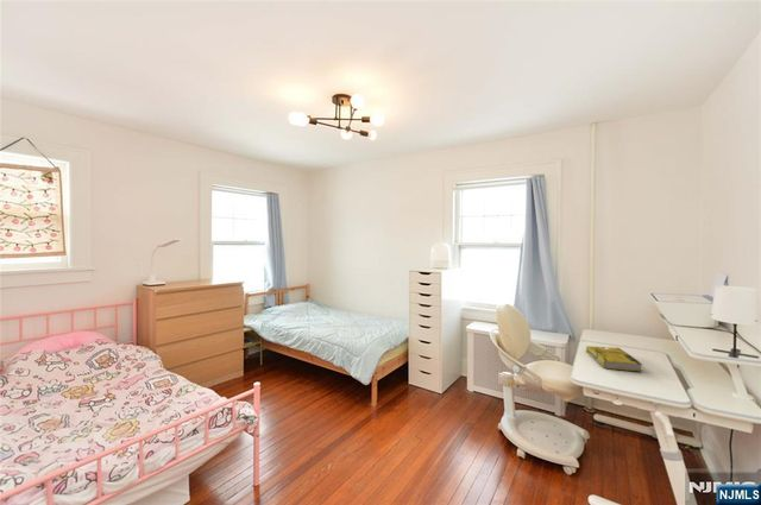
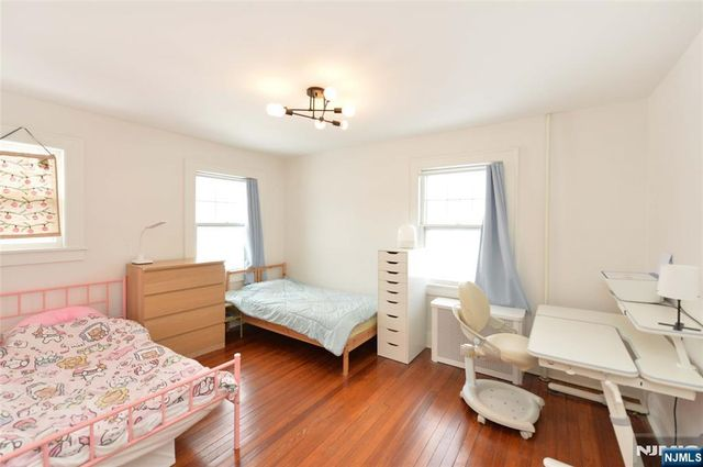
- book [585,345,643,372]
